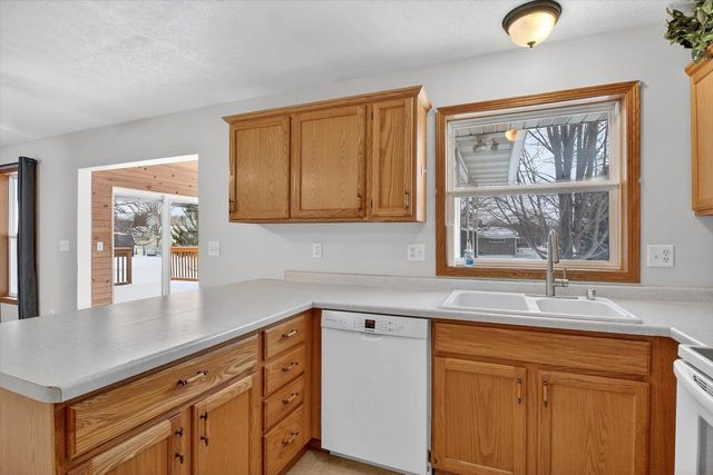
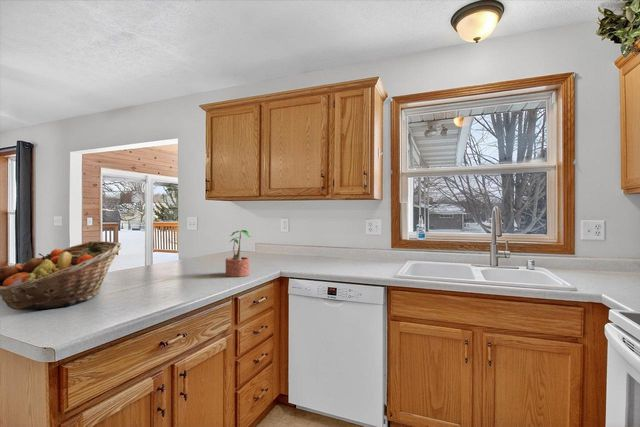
+ fruit basket [0,240,123,311]
+ potted plant [225,229,253,278]
